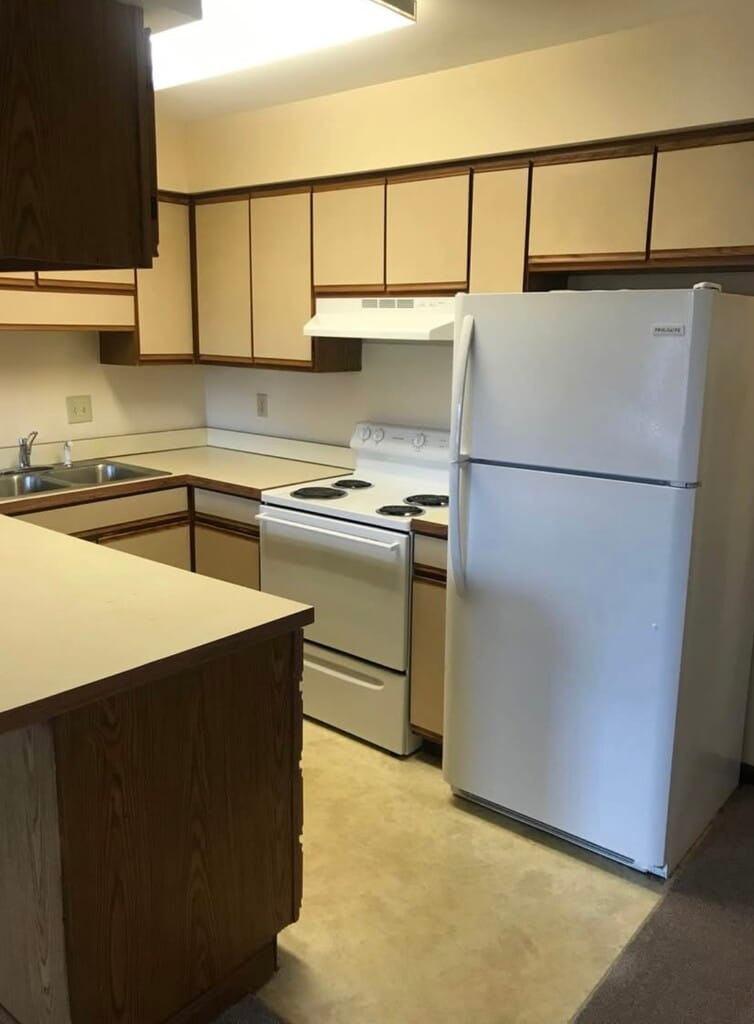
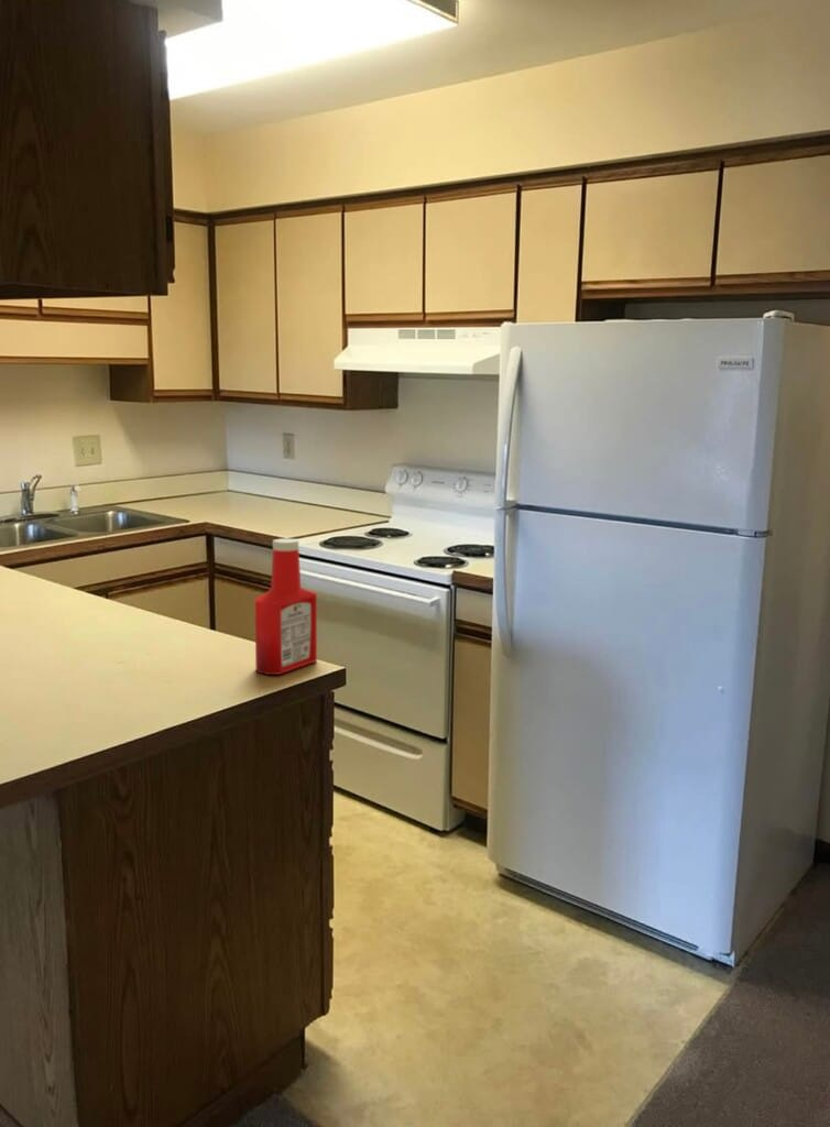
+ soap bottle [254,538,318,676]
